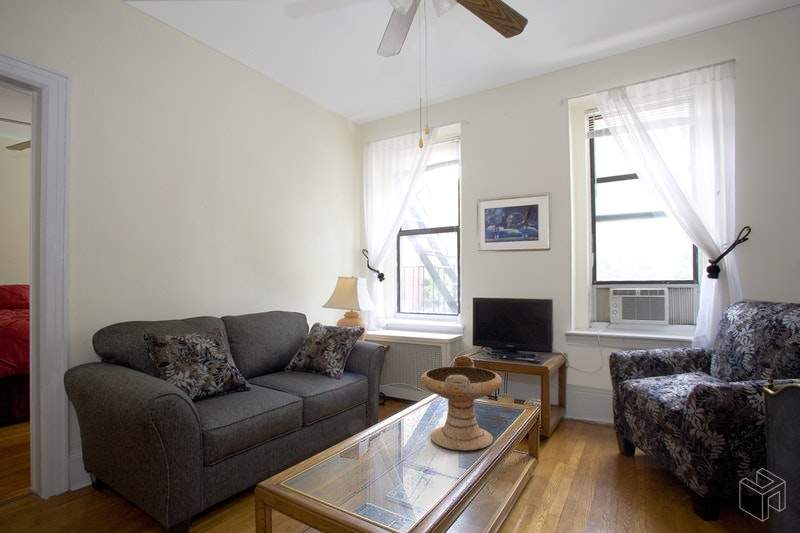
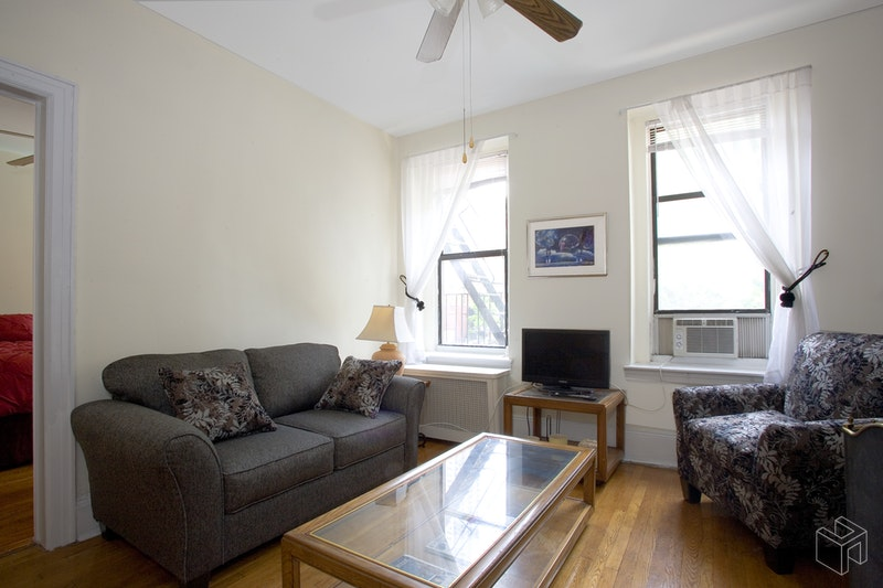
- decorative bowl [419,355,503,452]
